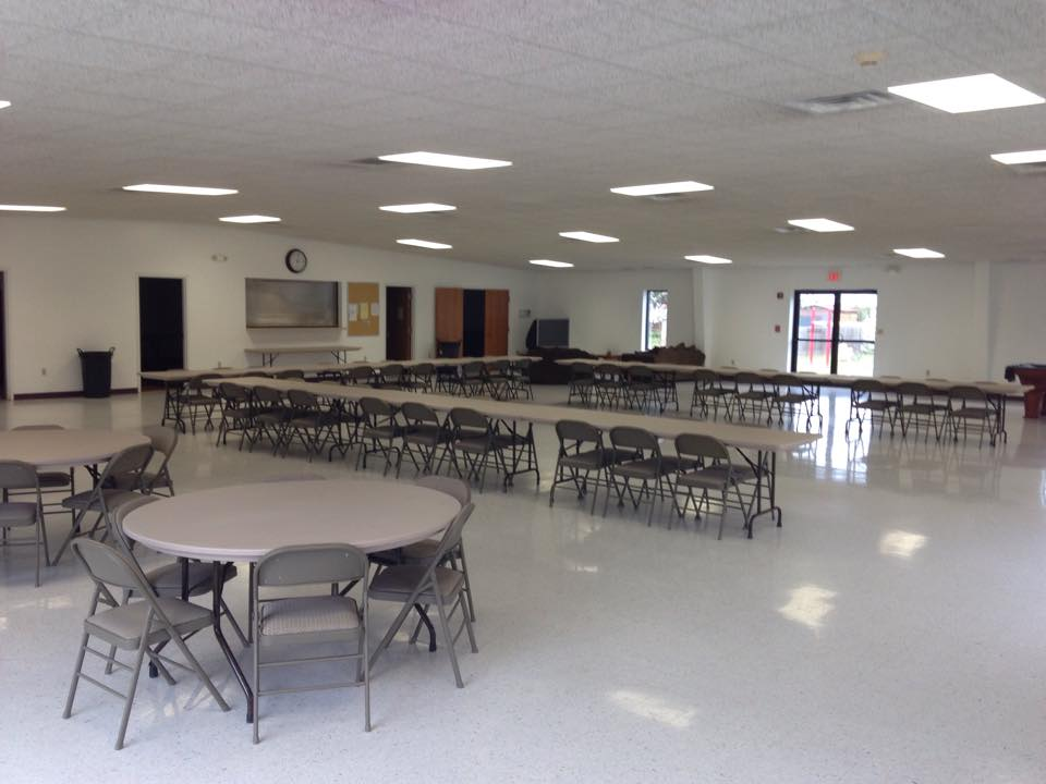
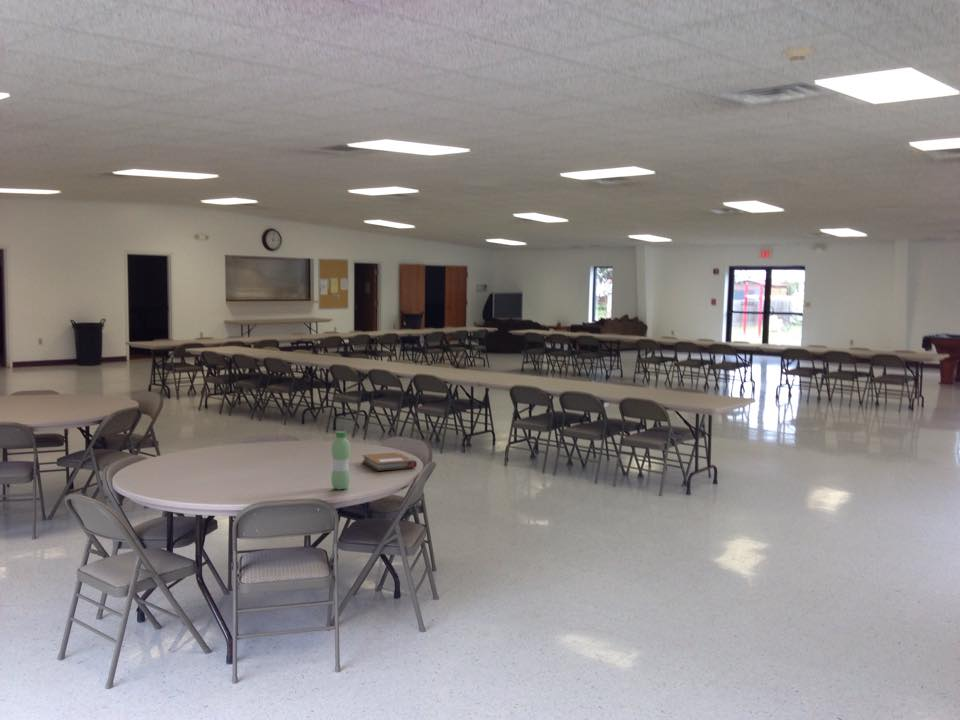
+ water bottle [330,430,351,491]
+ notebook [361,451,418,472]
